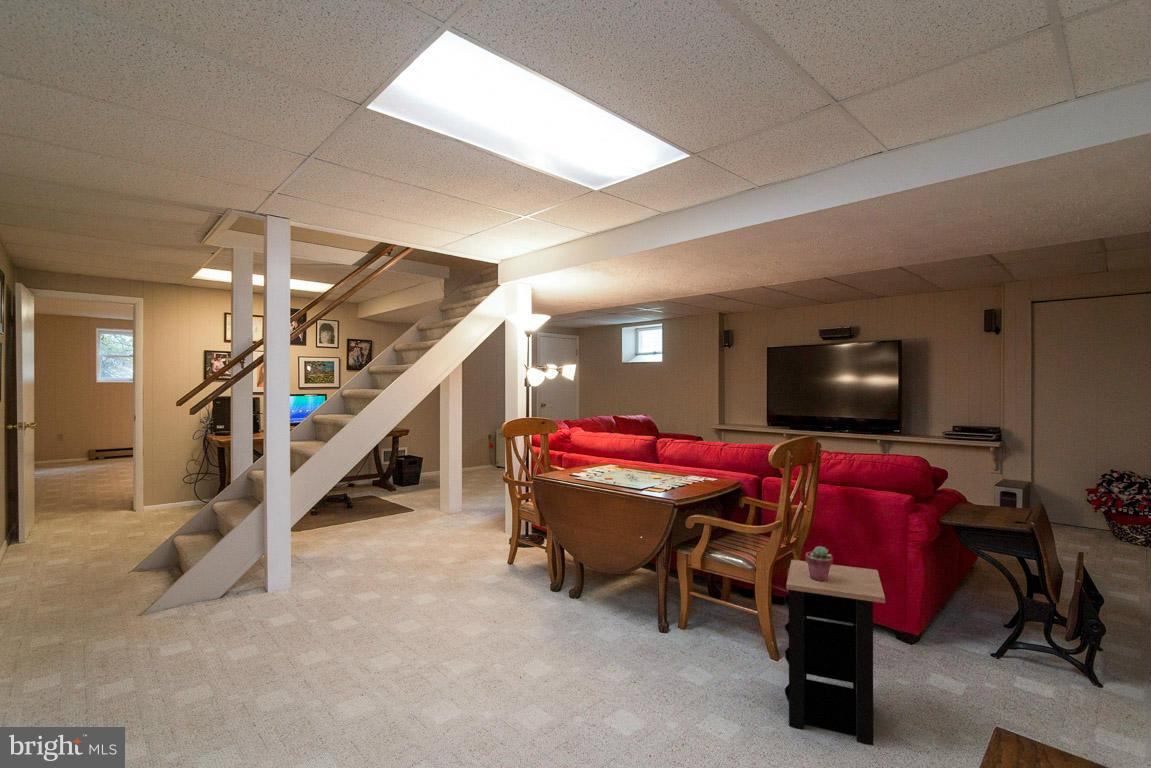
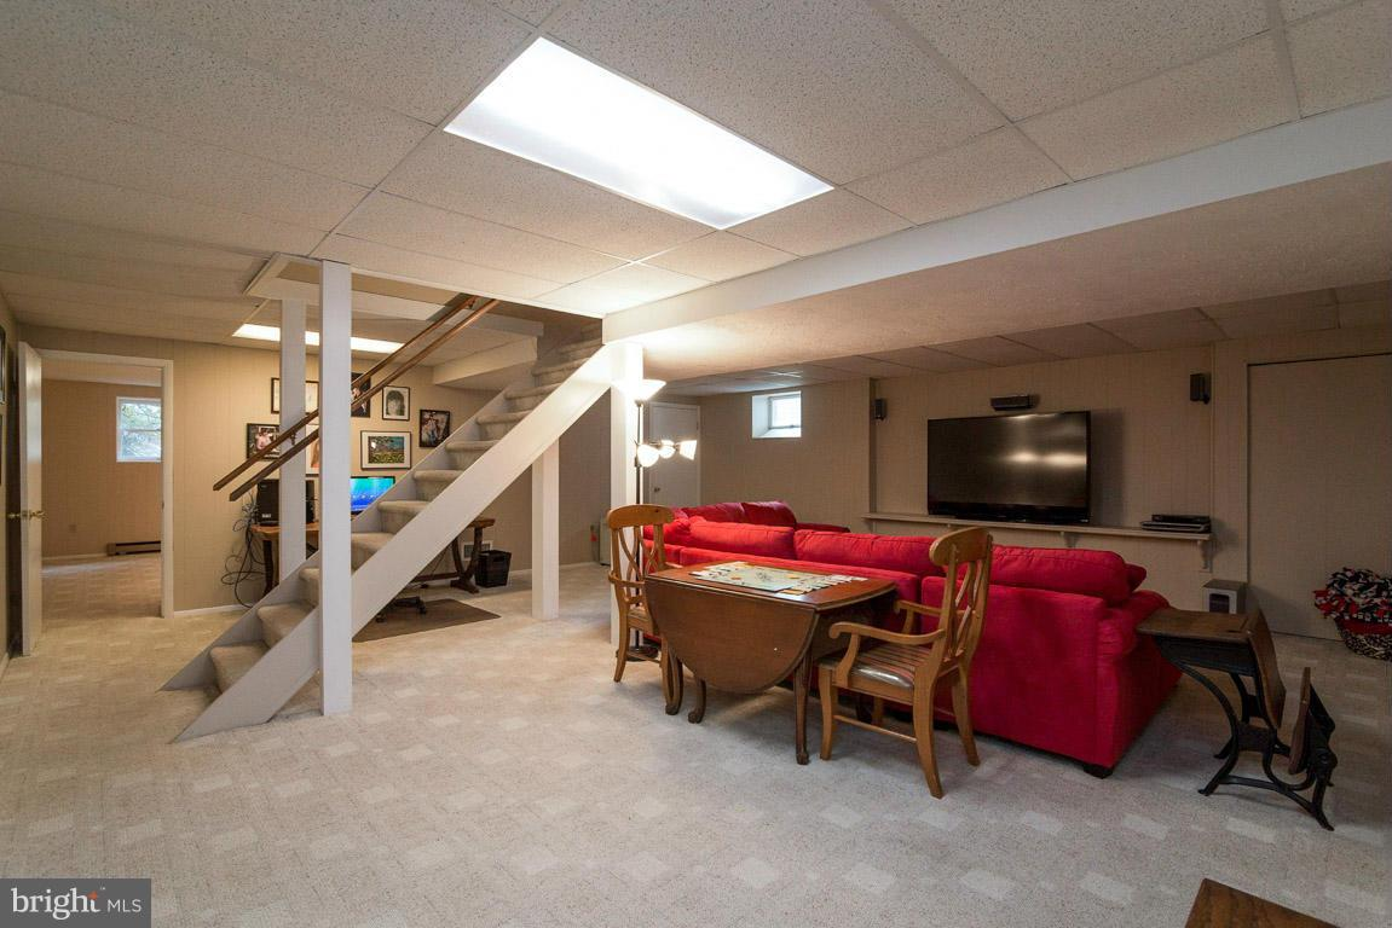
- potted succulent [805,545,834,582]
- side table [784,559,886,746]
